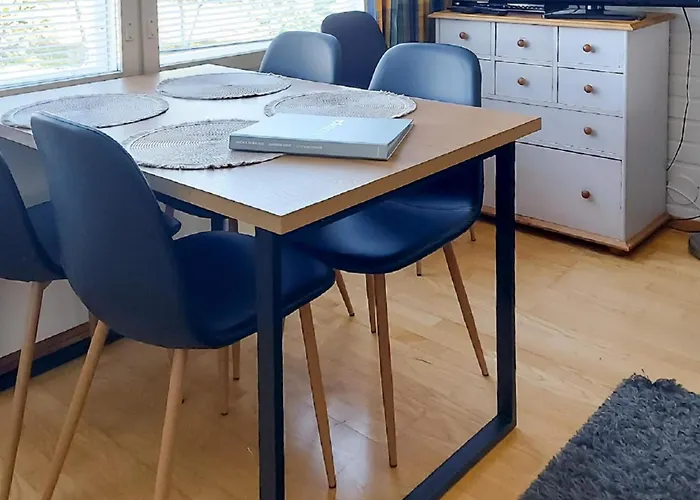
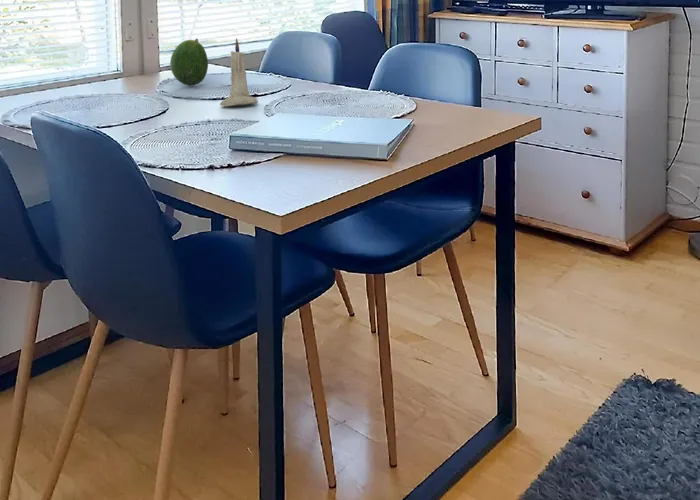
+ candle [219,37,259,107]
+ fruit [169,37,209,86]
